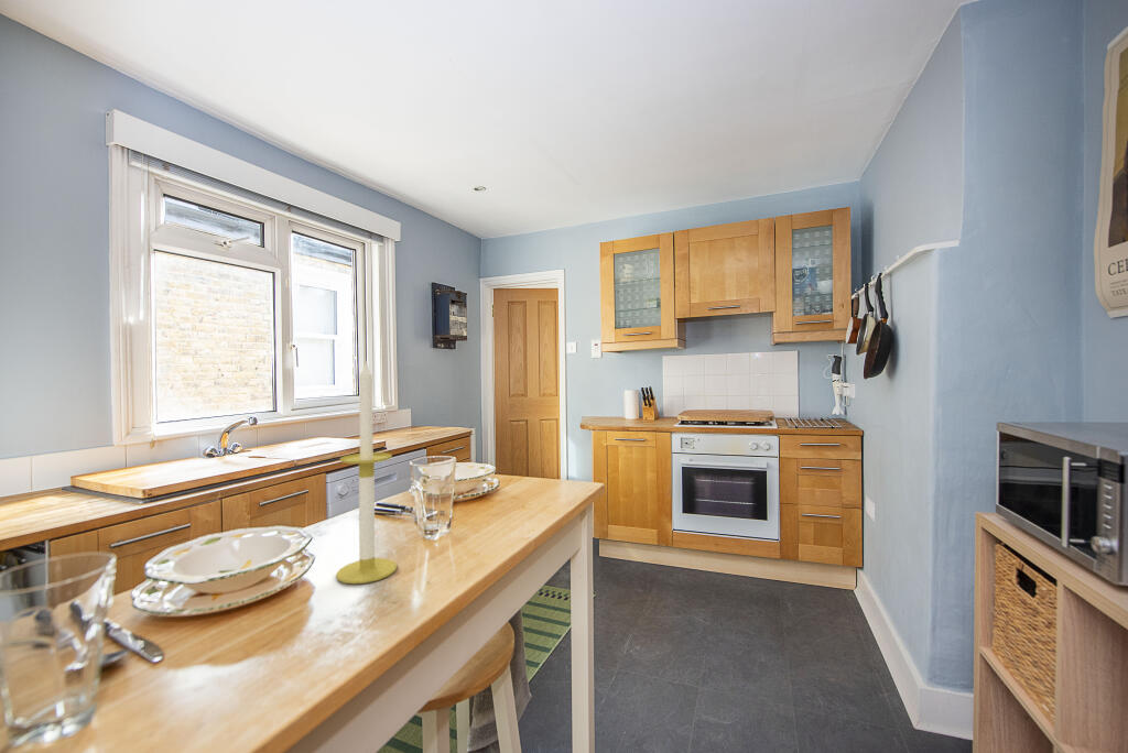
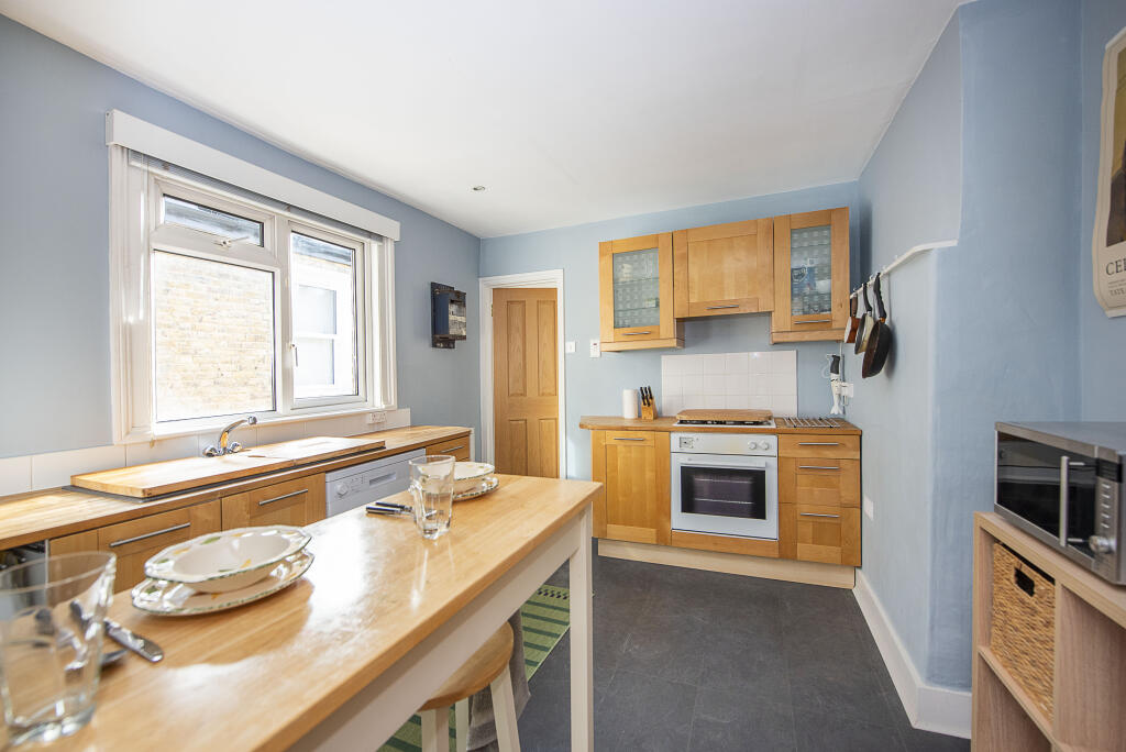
- candle [335,359,399,585]
